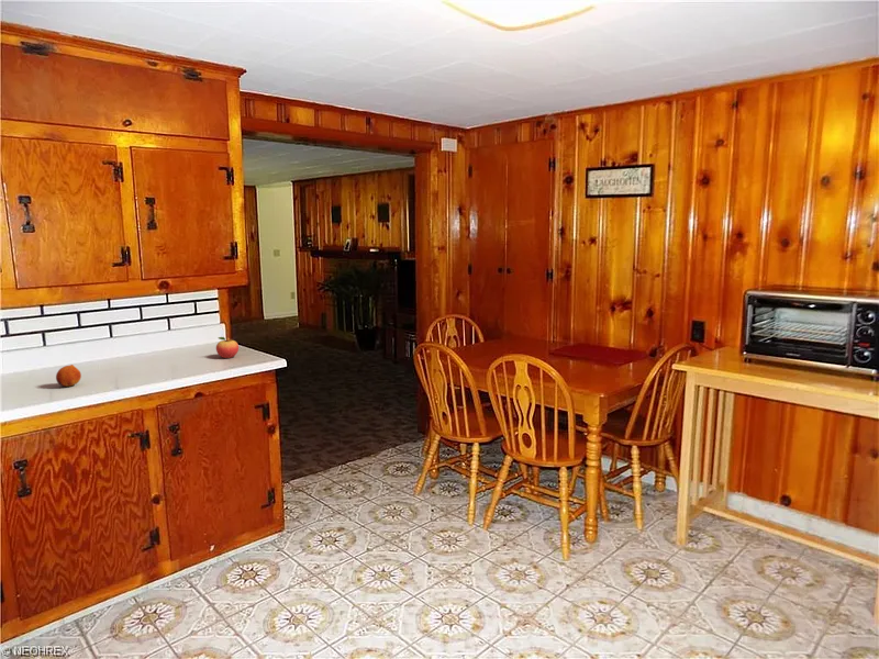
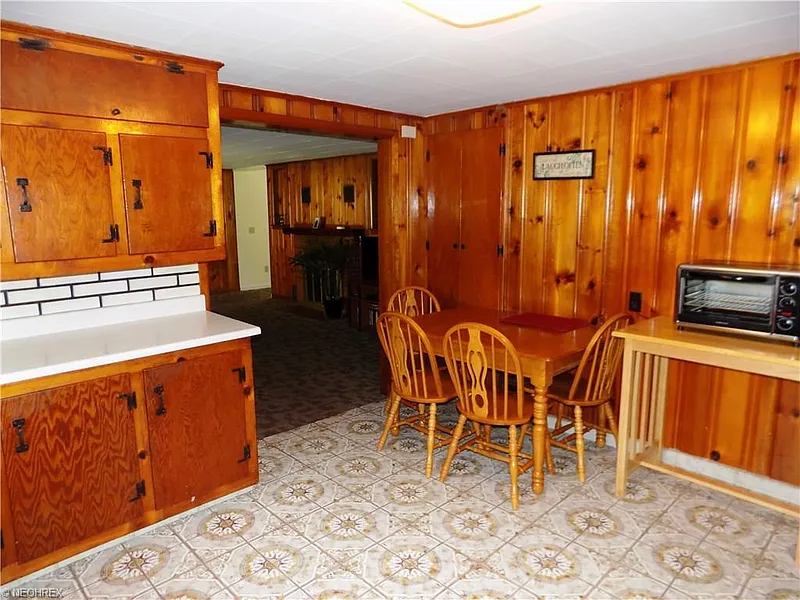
- fruit [55,364,82,388]
- fruit [215,336,240,359]
